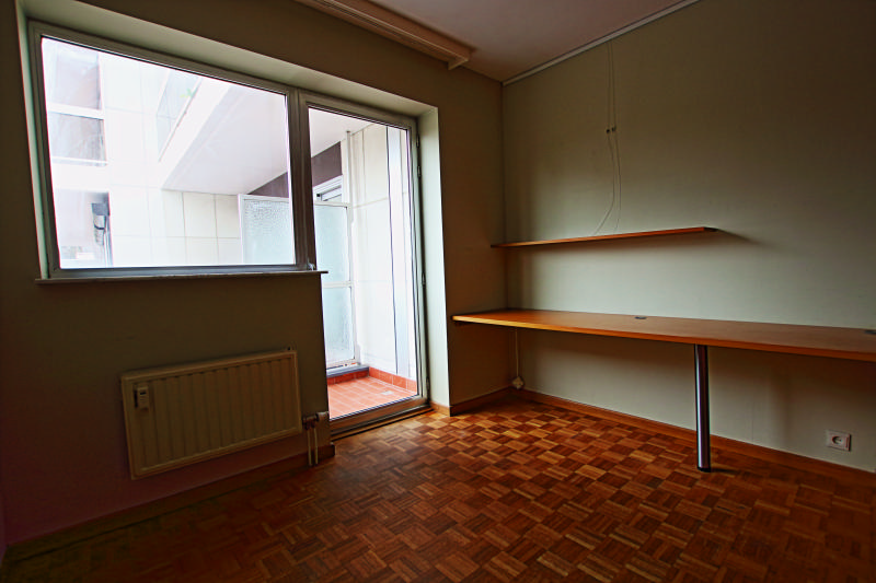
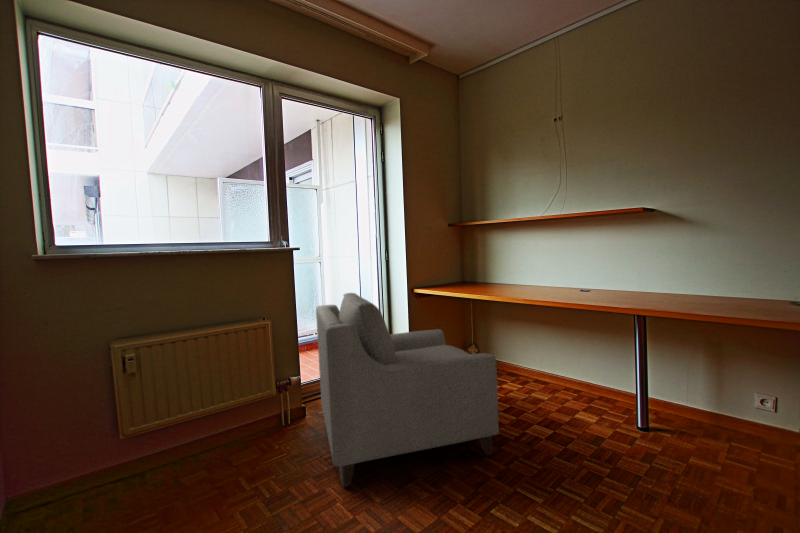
+ chair [315,292,500,488]
